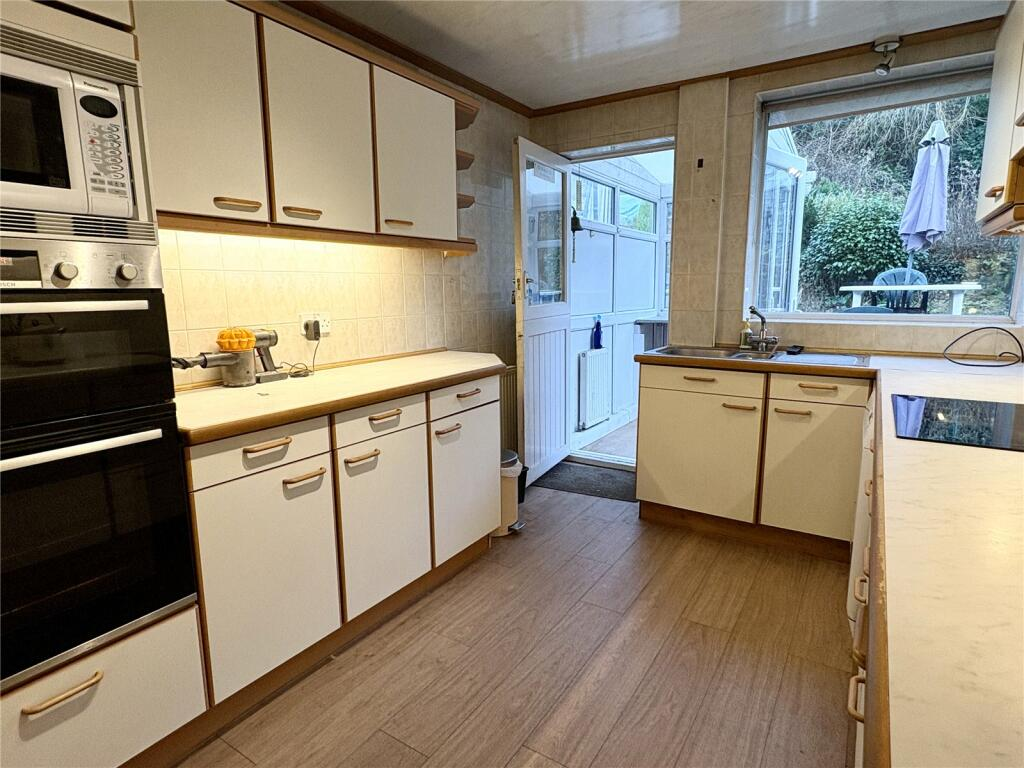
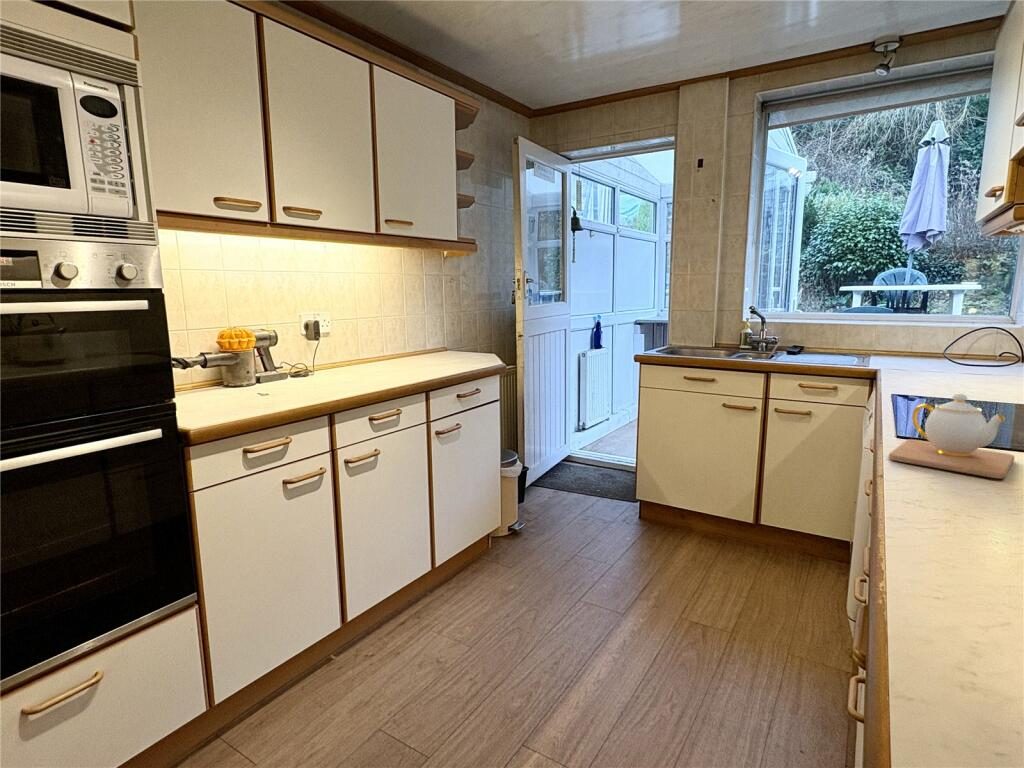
+ teapot [888,393,1016,479]
